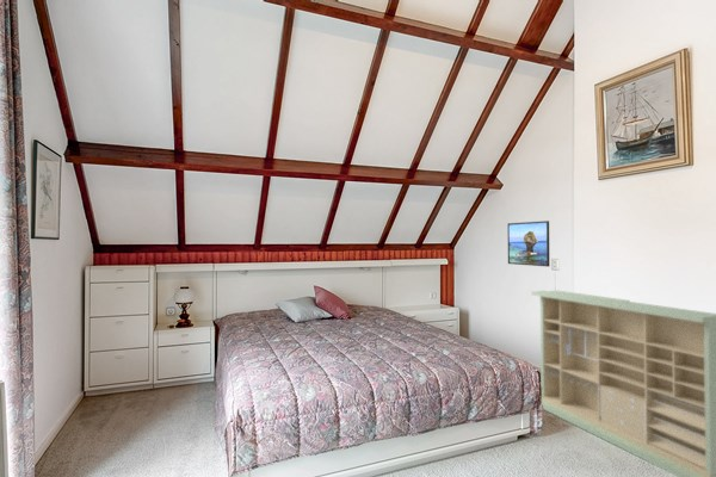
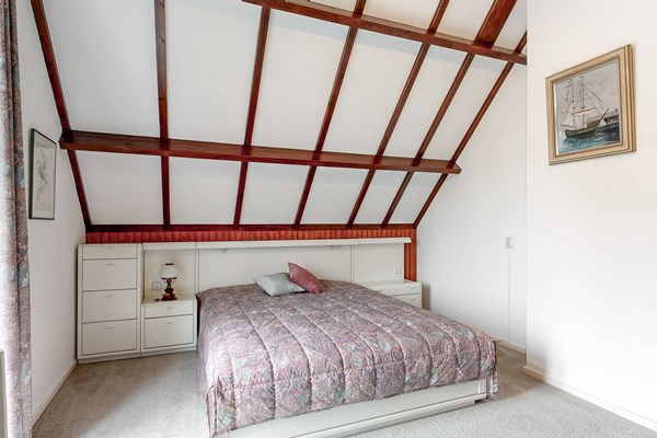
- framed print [506,219,550,268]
- storage cabinet [530,290,716,477]
